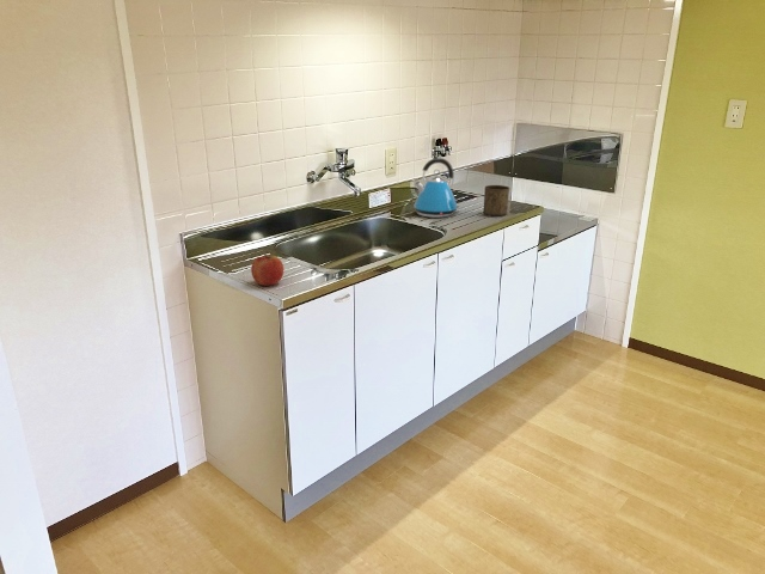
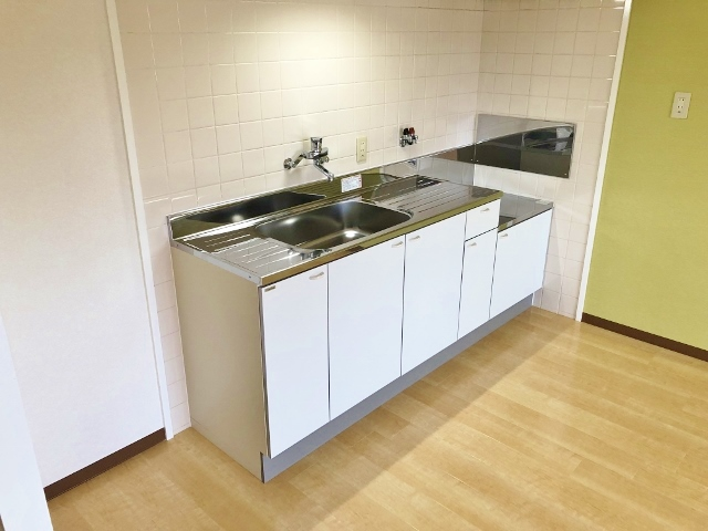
- fruit [250,254,284,287]
- cup [482,184,510,218]
- kettle [412,157,461,219]
